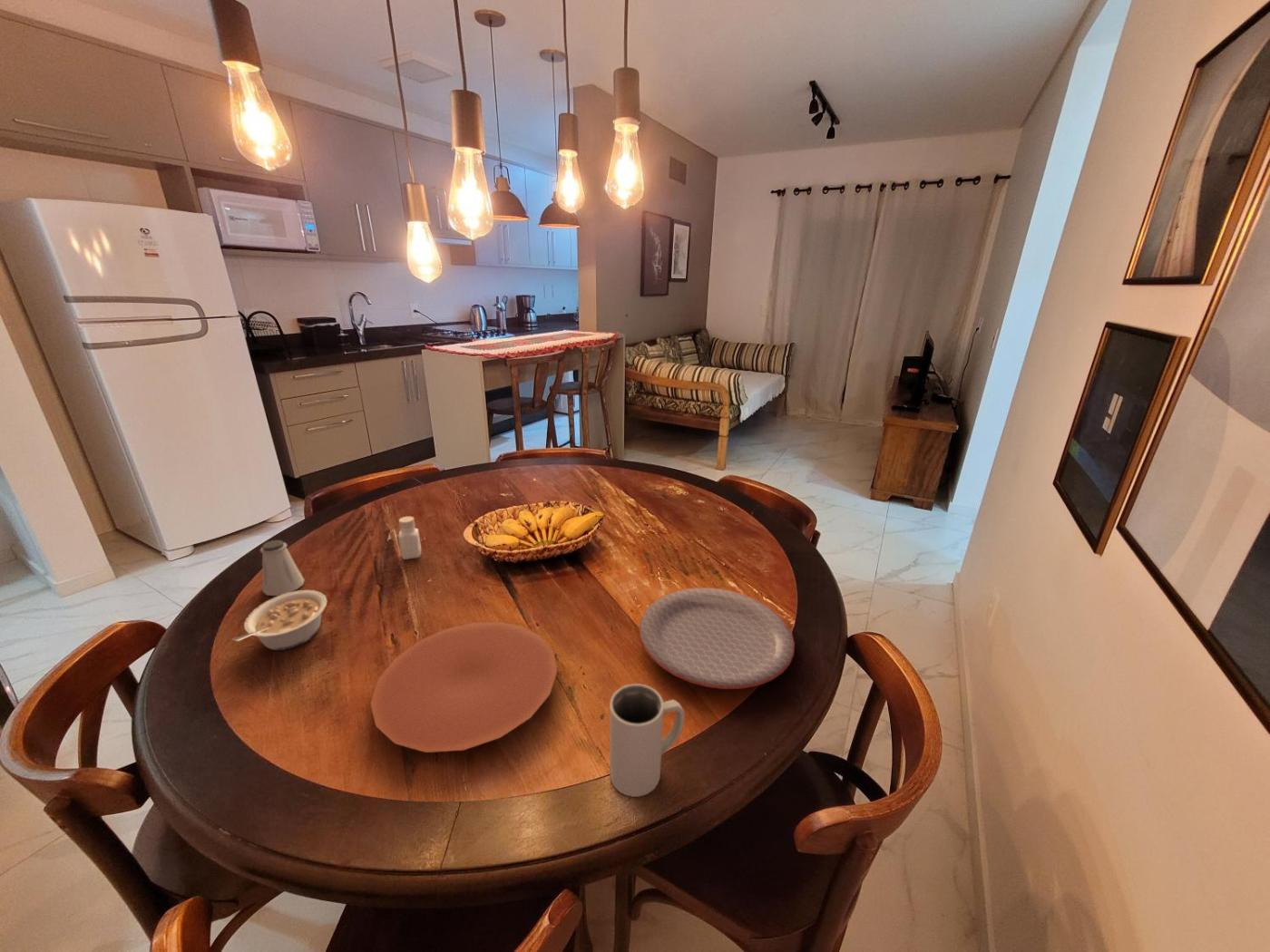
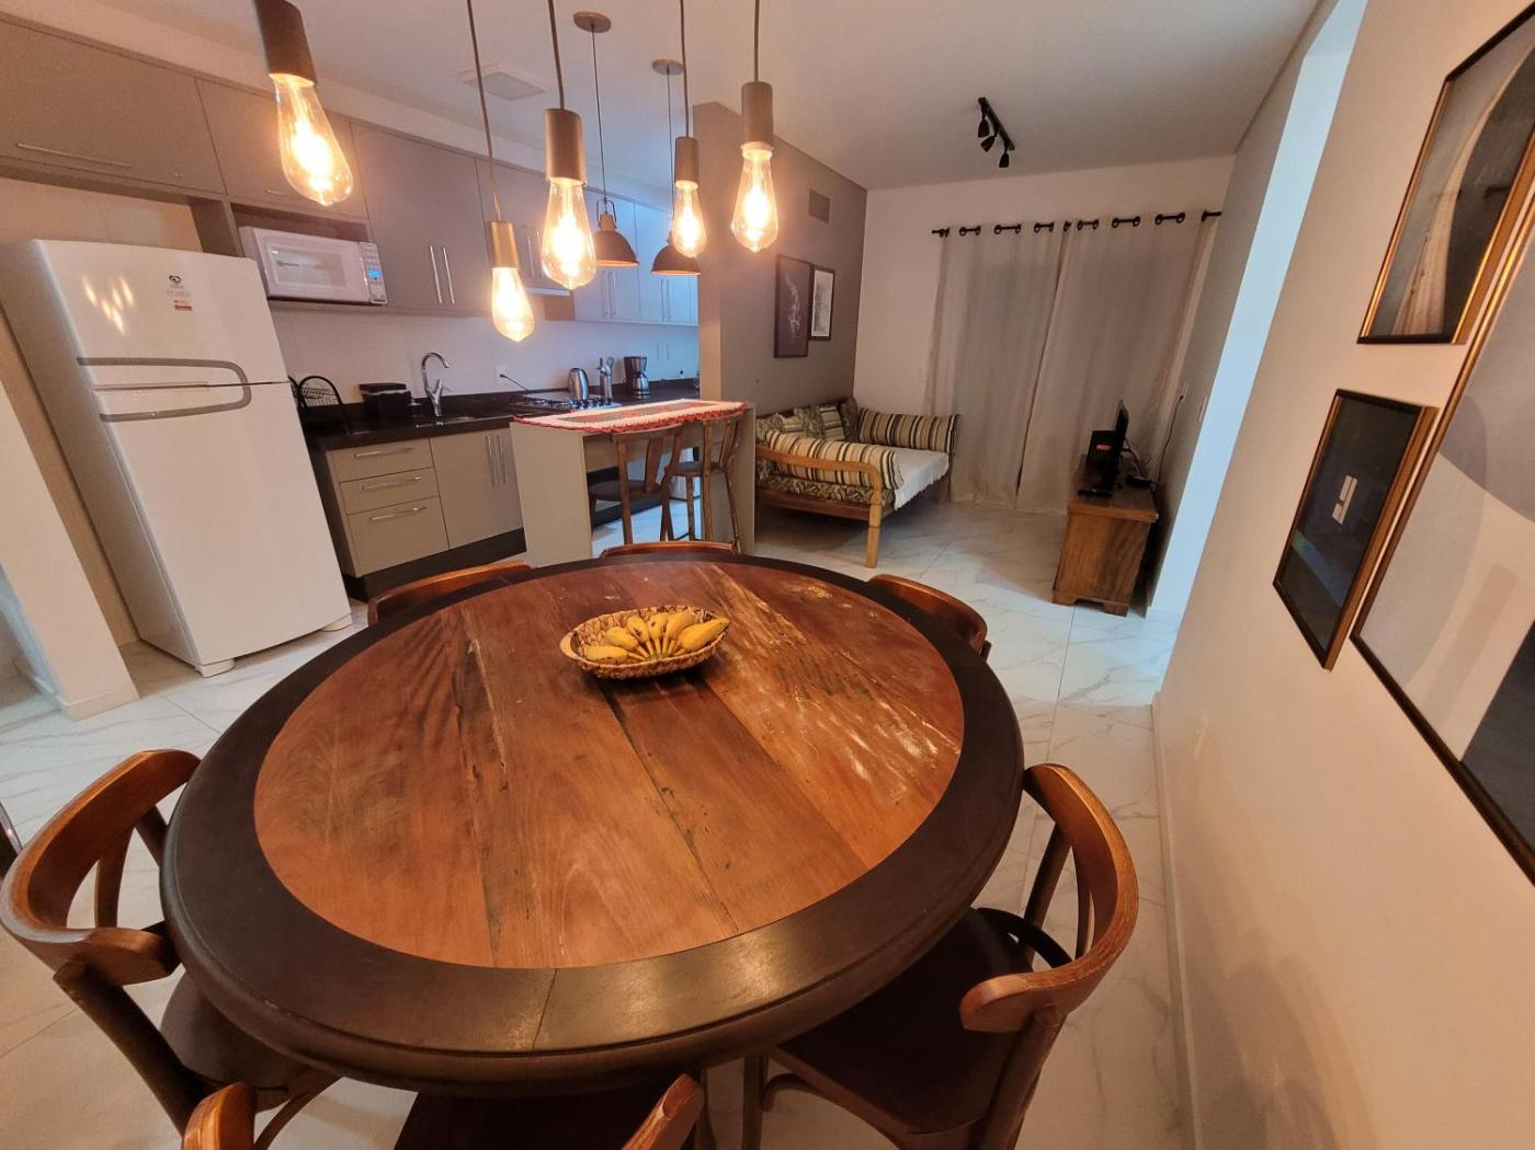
- pepper shaker [398,516,422,560]
- plate [369,620,558,753]
- plate [639,587,796,690]
- legume [231,589,328,651]
- mug [609,683,686,798]
- saltshaker [259,539,306,597]
